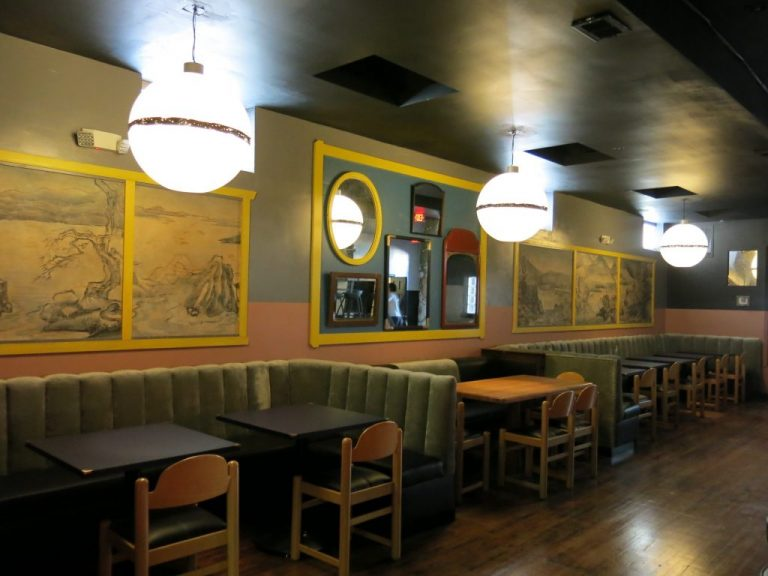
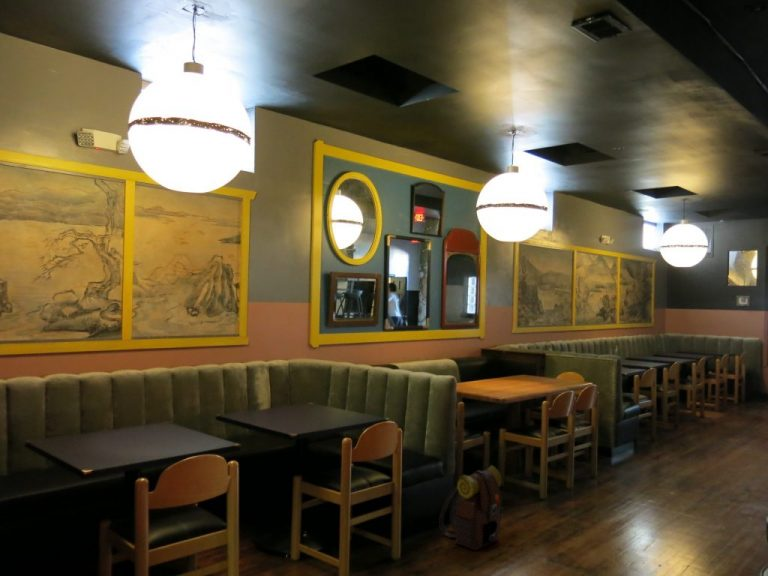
+ backpack [438,464,504,552]
